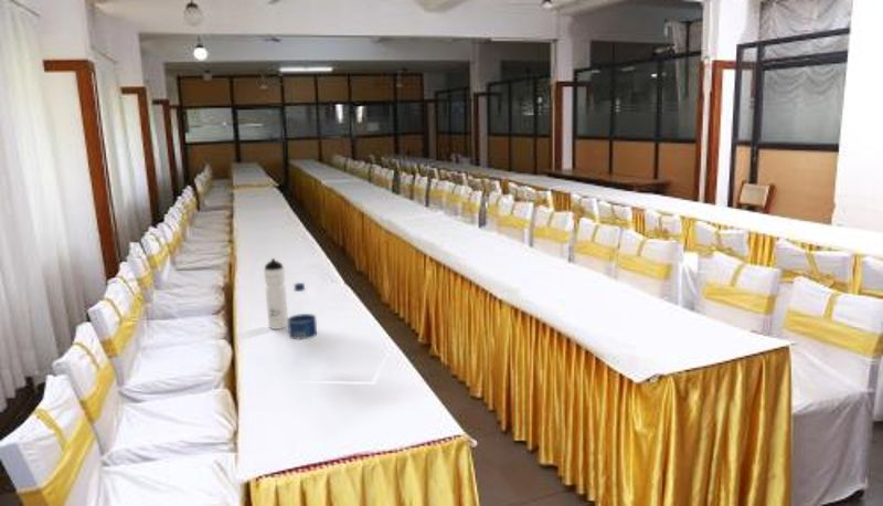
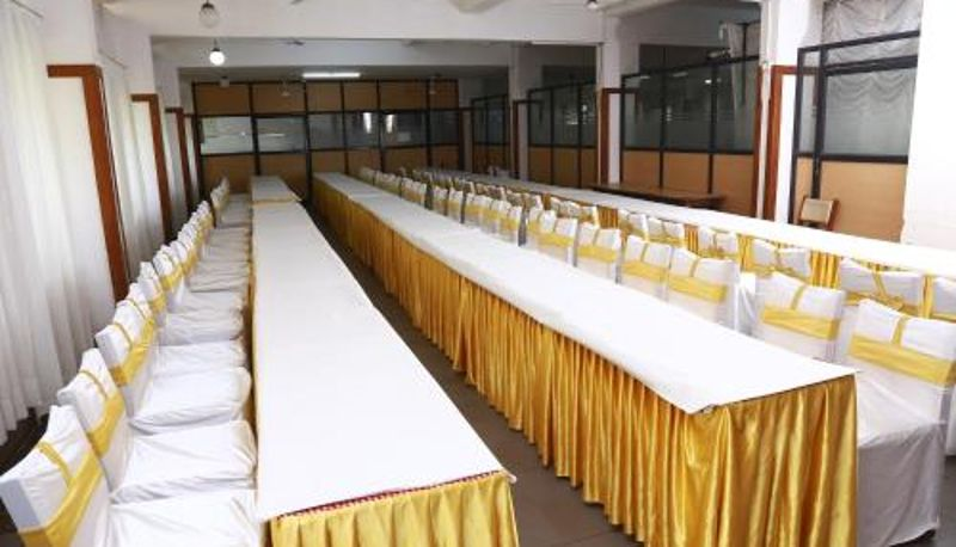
- water bottle [263,257,289,330]
- water bottle [287,282,318,340]
